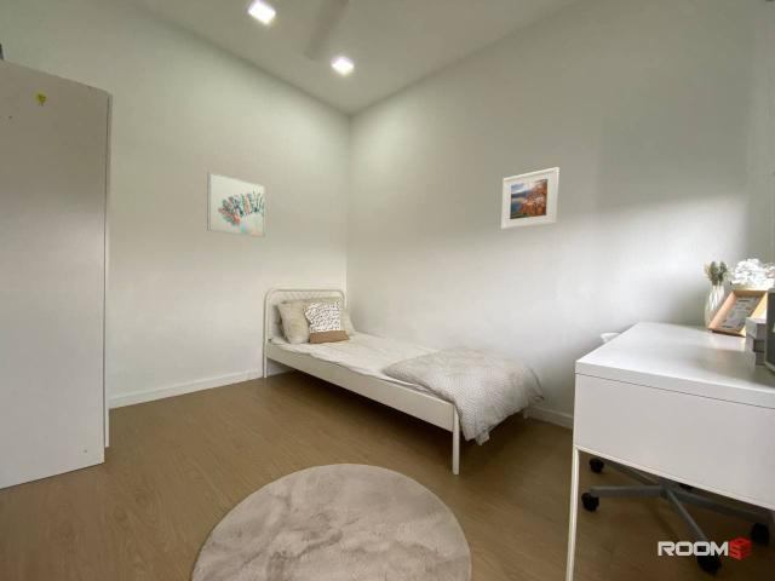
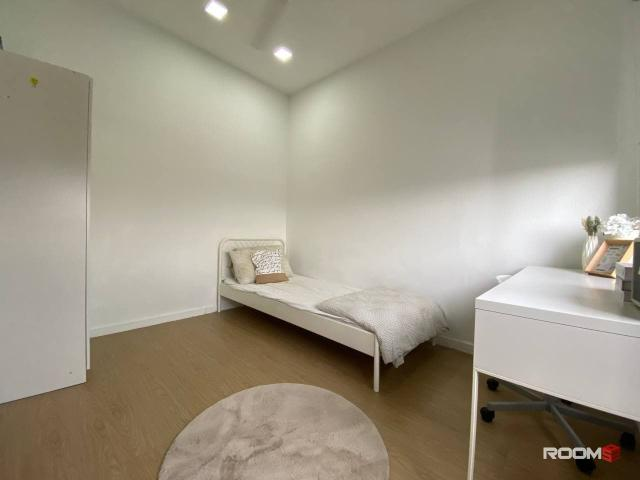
- wall art [206,171,266,238]
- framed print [500,166,561,230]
